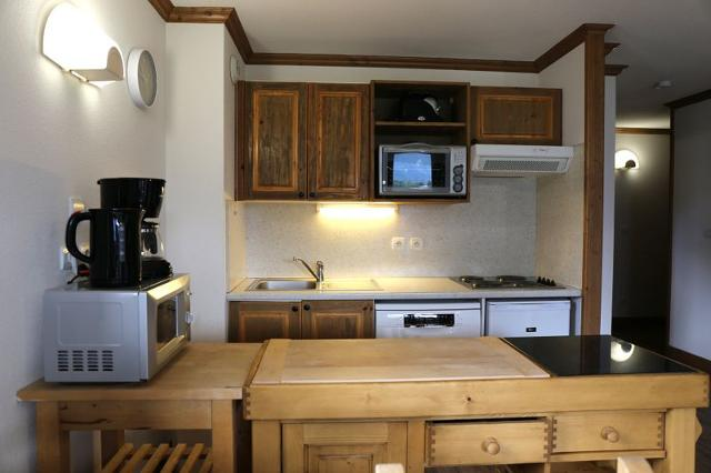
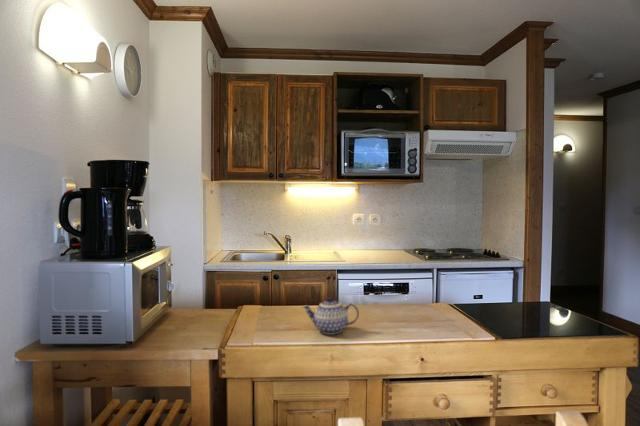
+ teapot [301,296,360,336]
